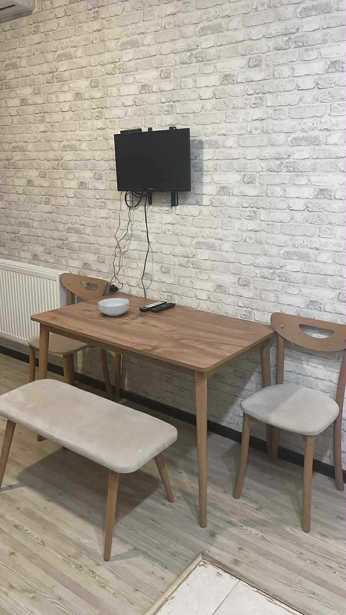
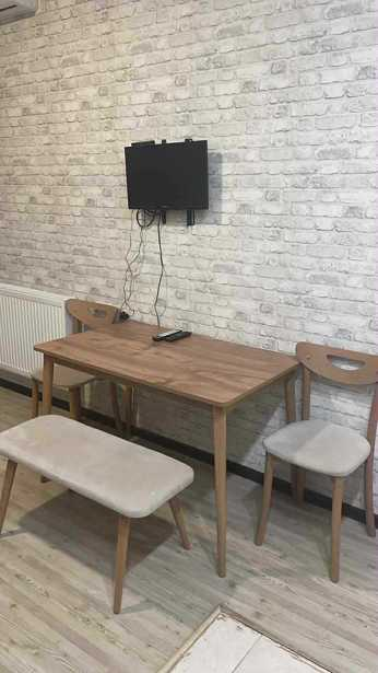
- cereal bowl [97,297,130,317]
